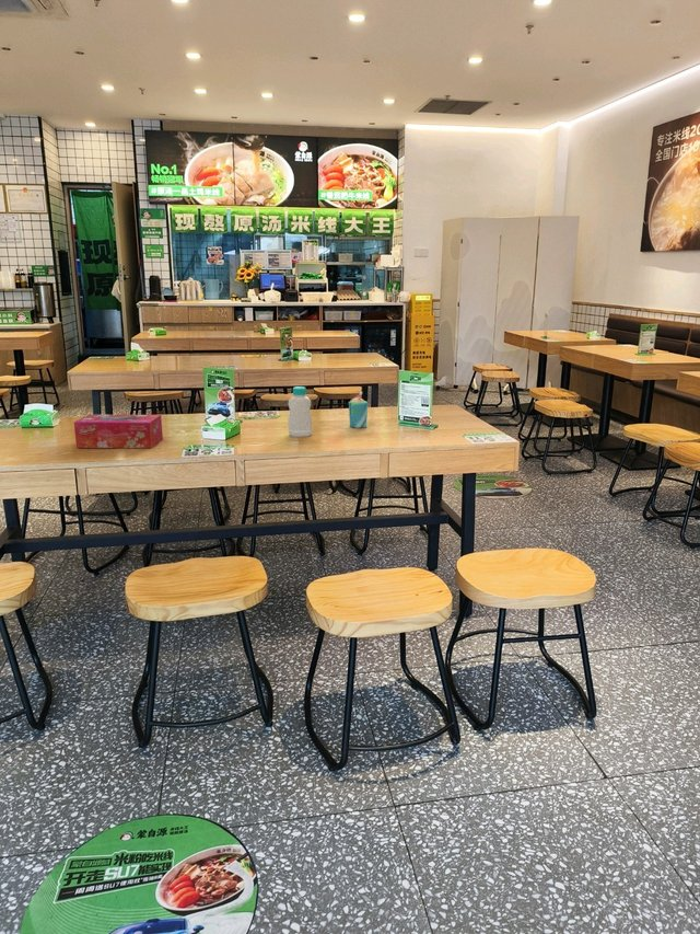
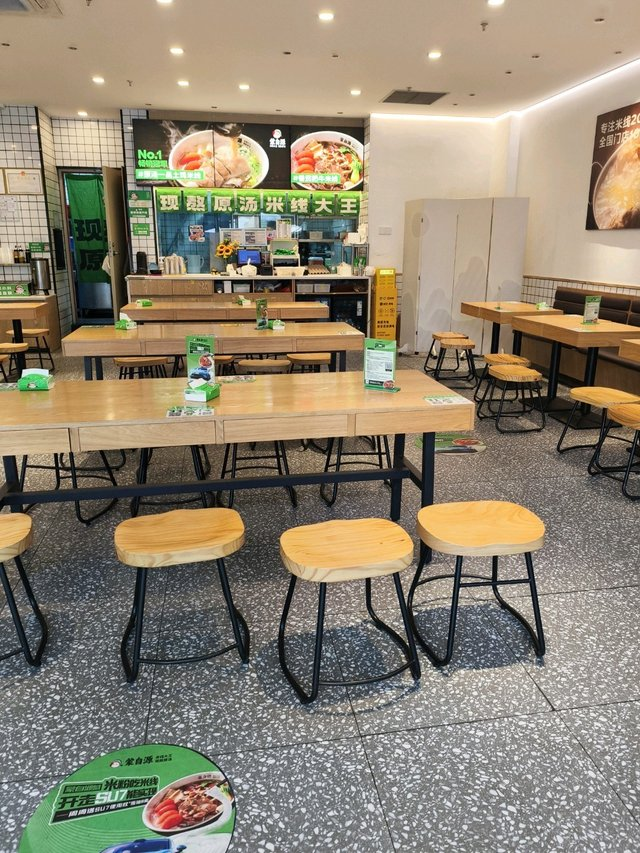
- milkshake [348,391,369,429]
- tissue box [73,414,164,449]
- bottle [287,385,313,438]
